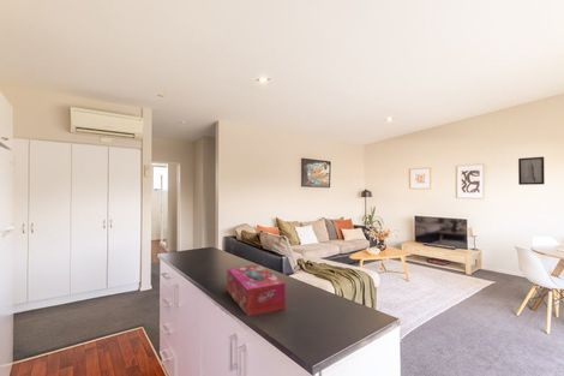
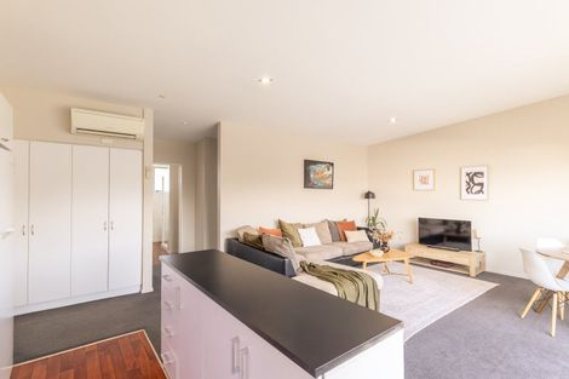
- tissue box [226,263,287,317]
- wall art [517,156,545,186]
